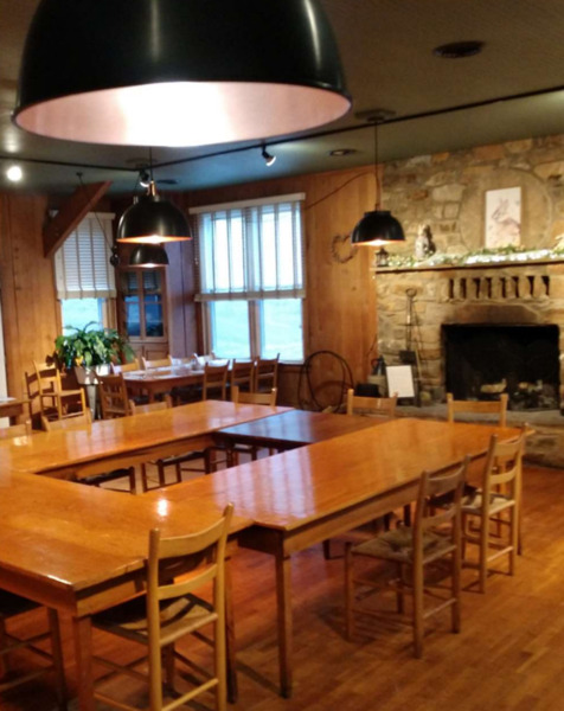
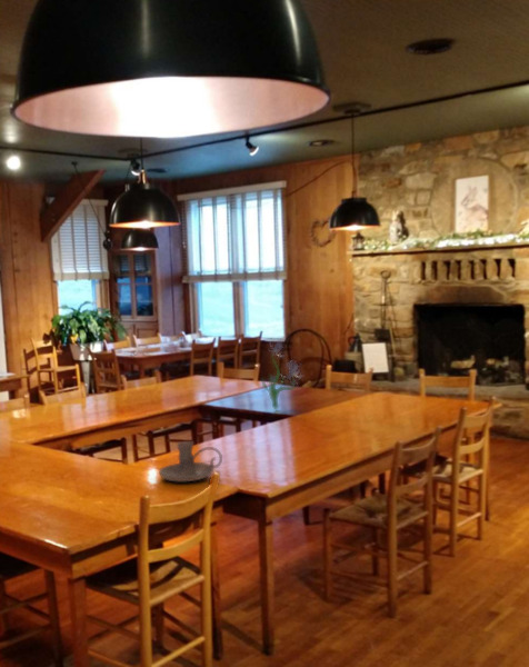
+ flower arrangement [261,338,305,411]
+ candle holder [158,440,223,482]
